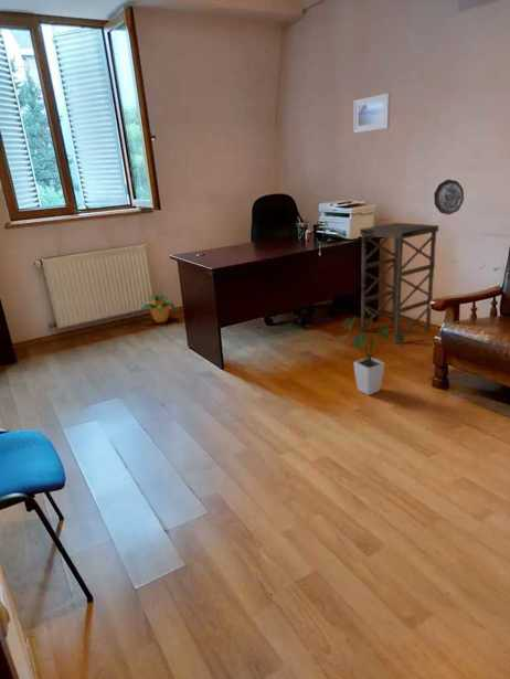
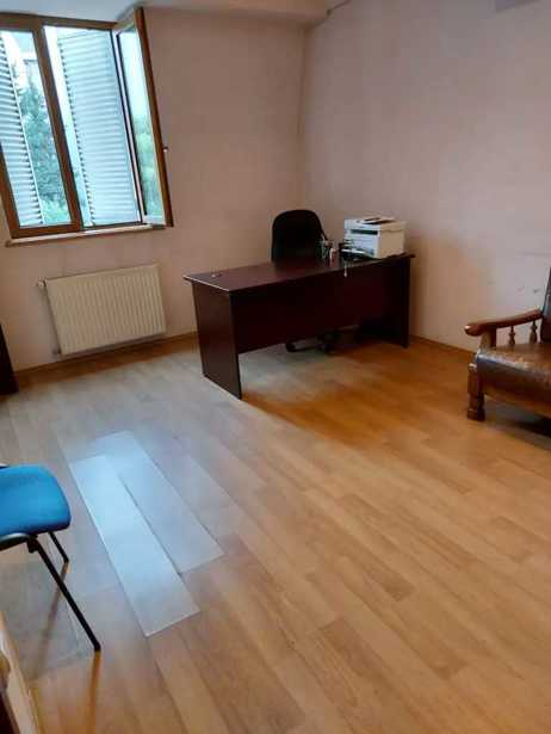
- decorative plate [433,179,465,215]
- pedestal table [359,222,440,344]
- potted plant [139,293,176,323]
- house plant [337,308,405,396]
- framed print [352,92,392,134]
